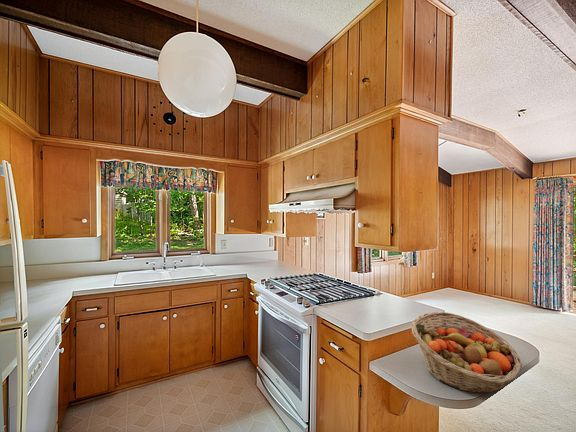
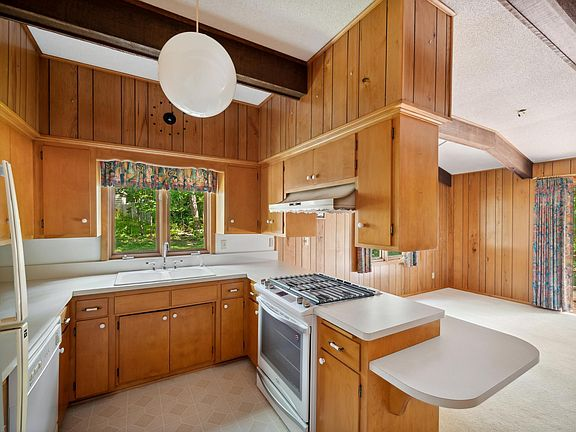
- fruit basket [410,311,523,394]
